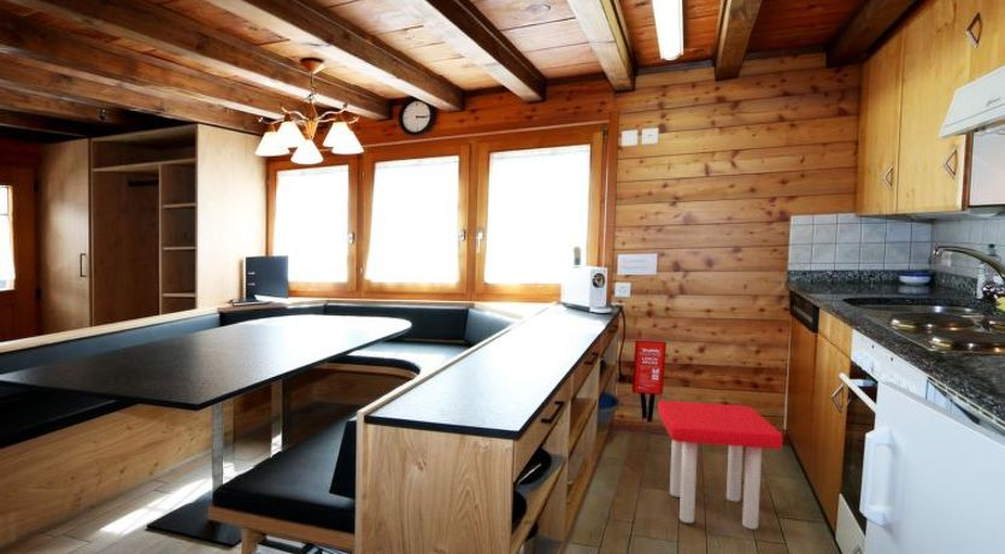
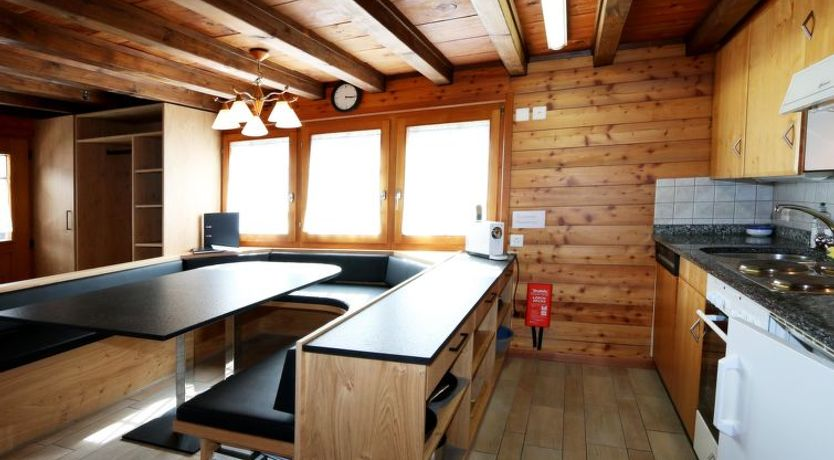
- stool [657,400,783,530]
